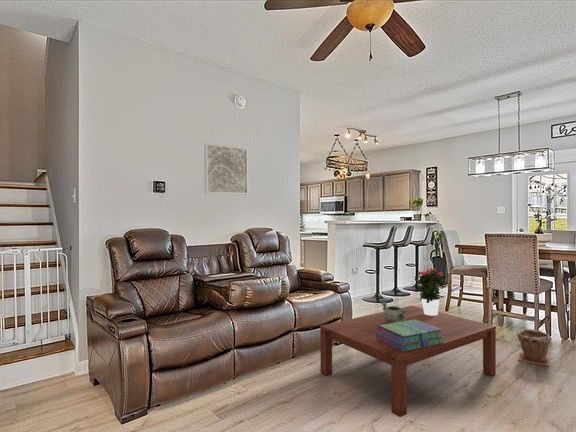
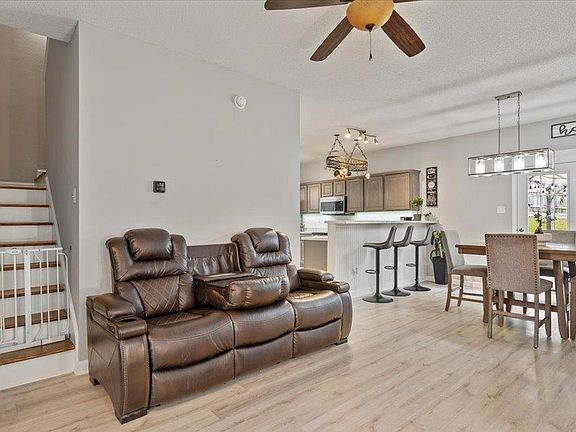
- decorative bowl [380,301,407,323]
- stack of books [376,320,444,352]
- potted flower [413,267,449,316]
- wall art [203,142,249,196]
- coffee table [319,305,497,418]
- plant pot [516,328,551,367]
